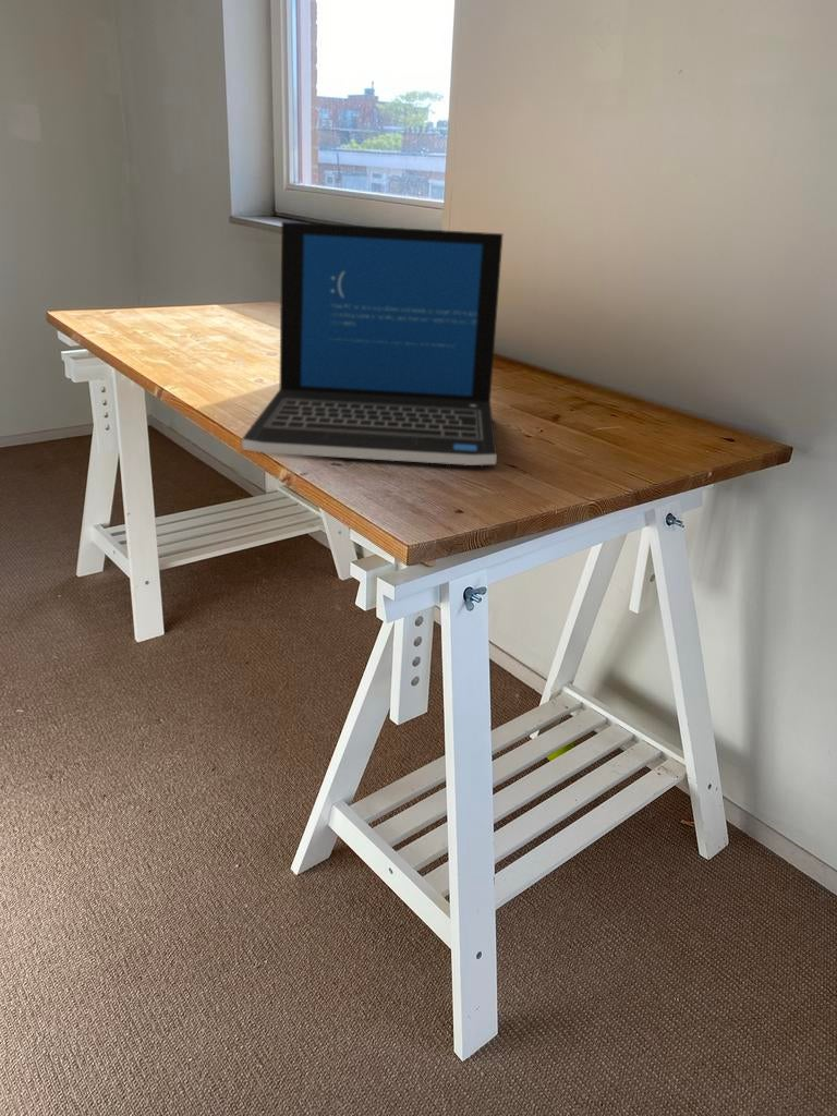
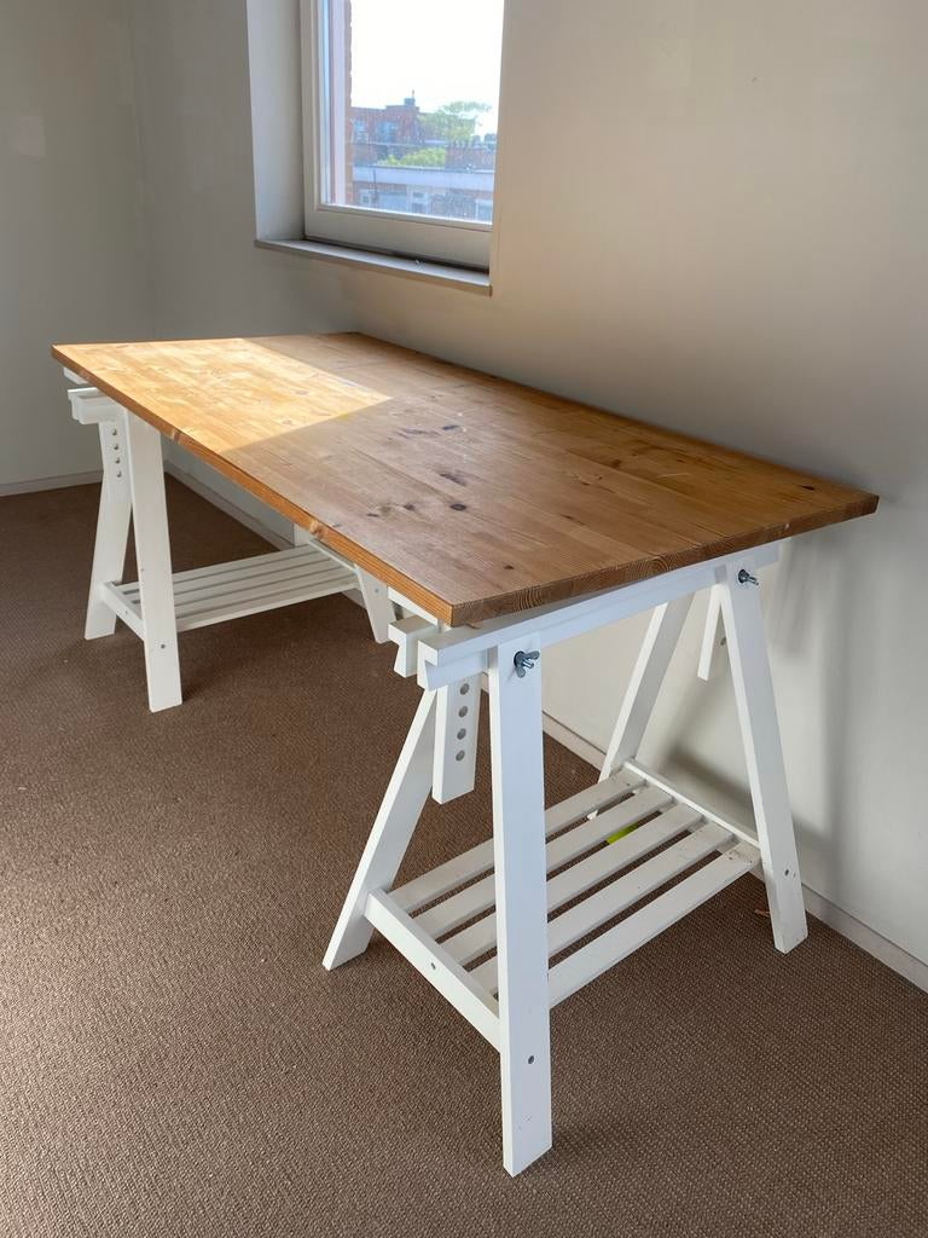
- laptop [241,220,505,466]
